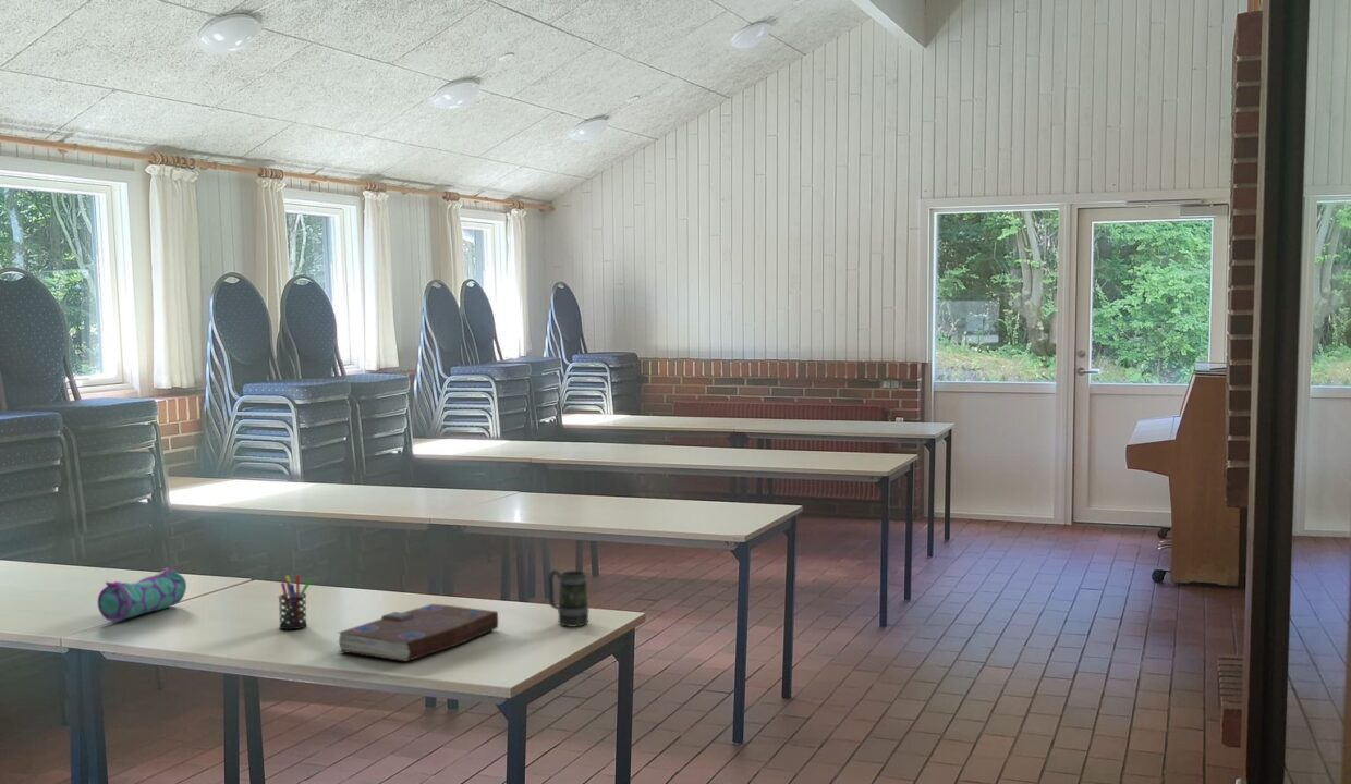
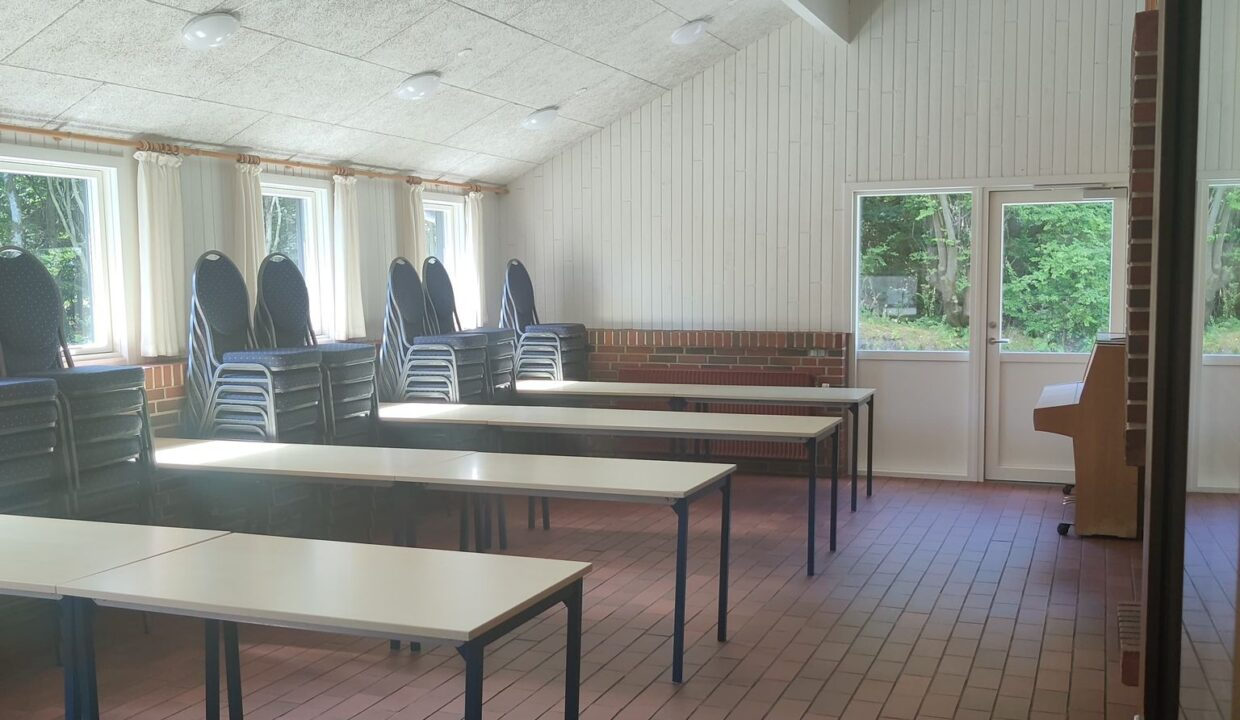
- pen holder [278,573,314,630]
- mug [547,568,591,628]
- book [334,603,499,663]
- pencil case [97,567,187,623]
